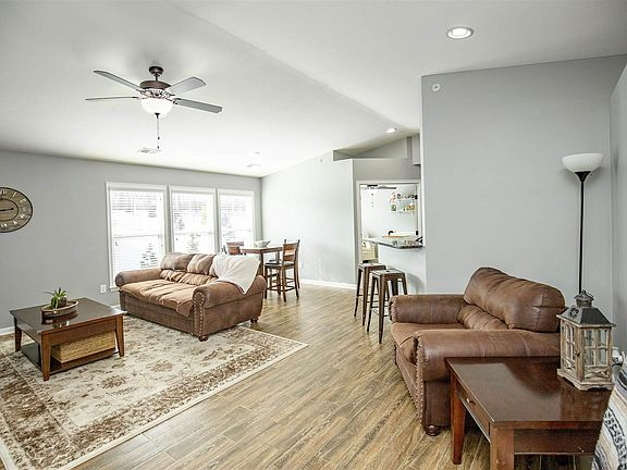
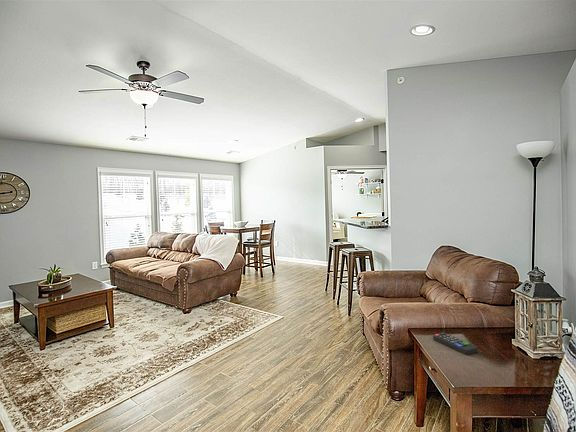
+ remote control [432,332,479,356]
